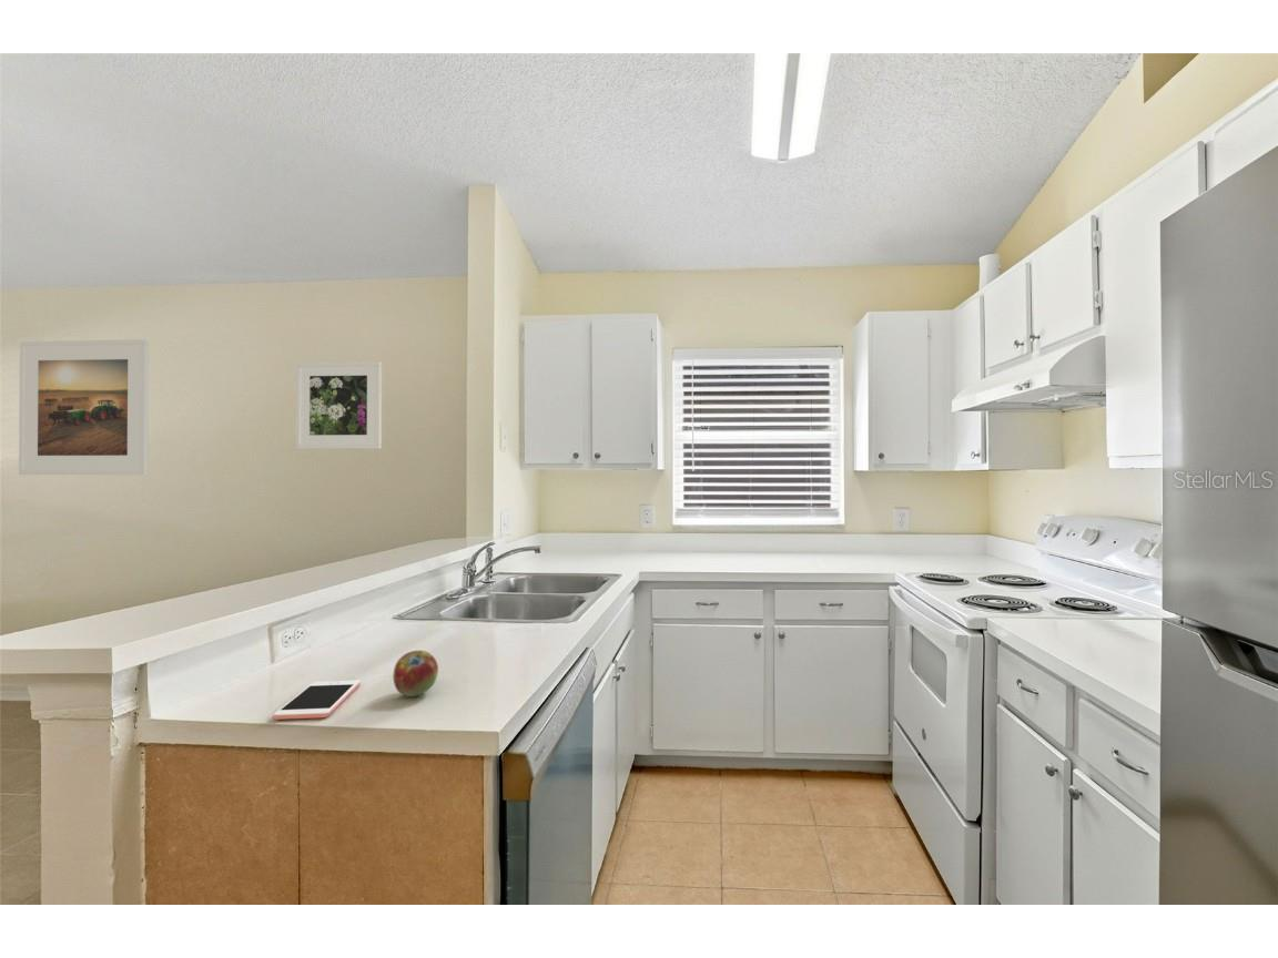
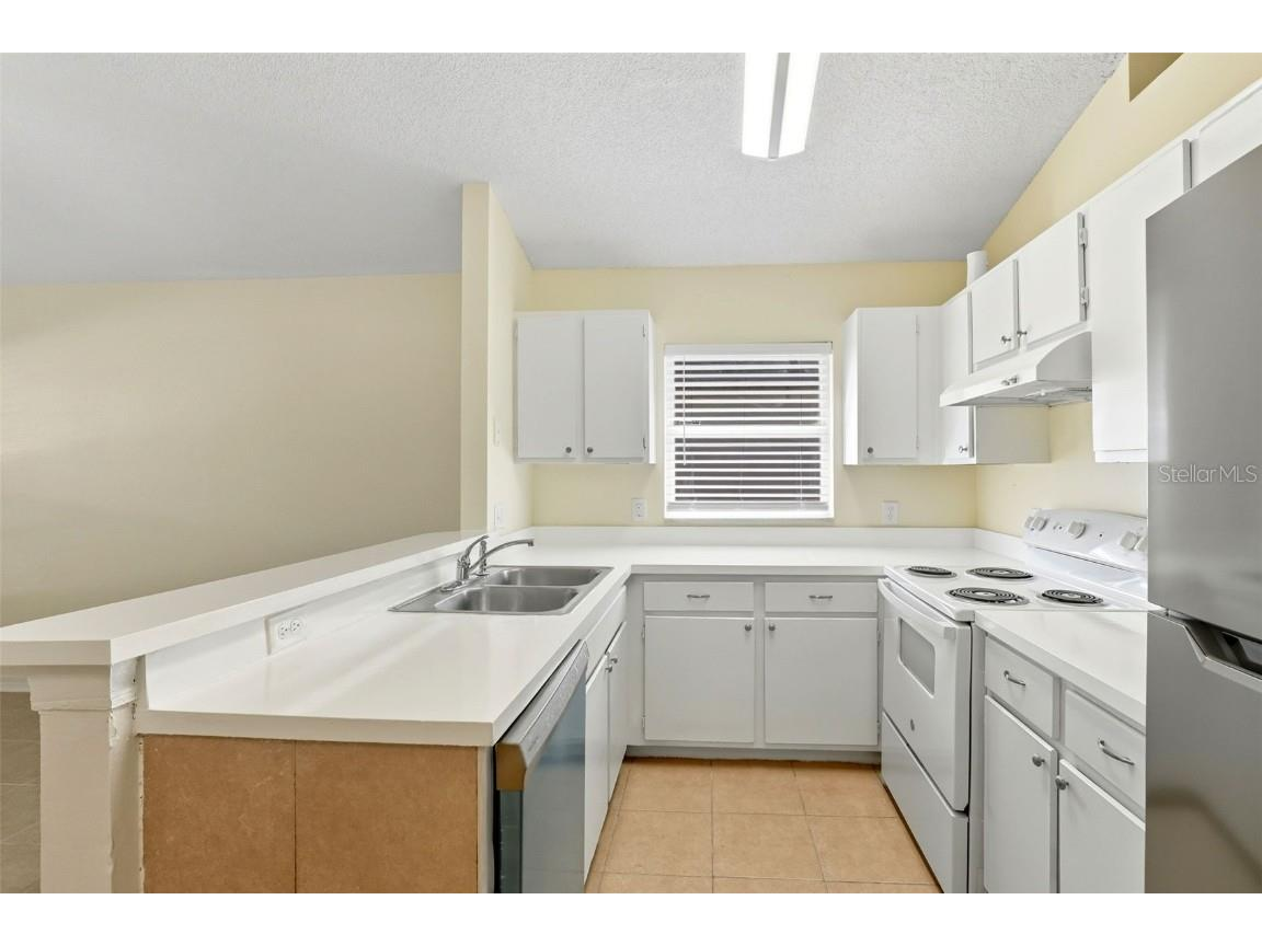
- cell phone [272,680,362,721]
- fruit [392,650,439,697]
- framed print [295,360,383,450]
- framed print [18,338,150,476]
